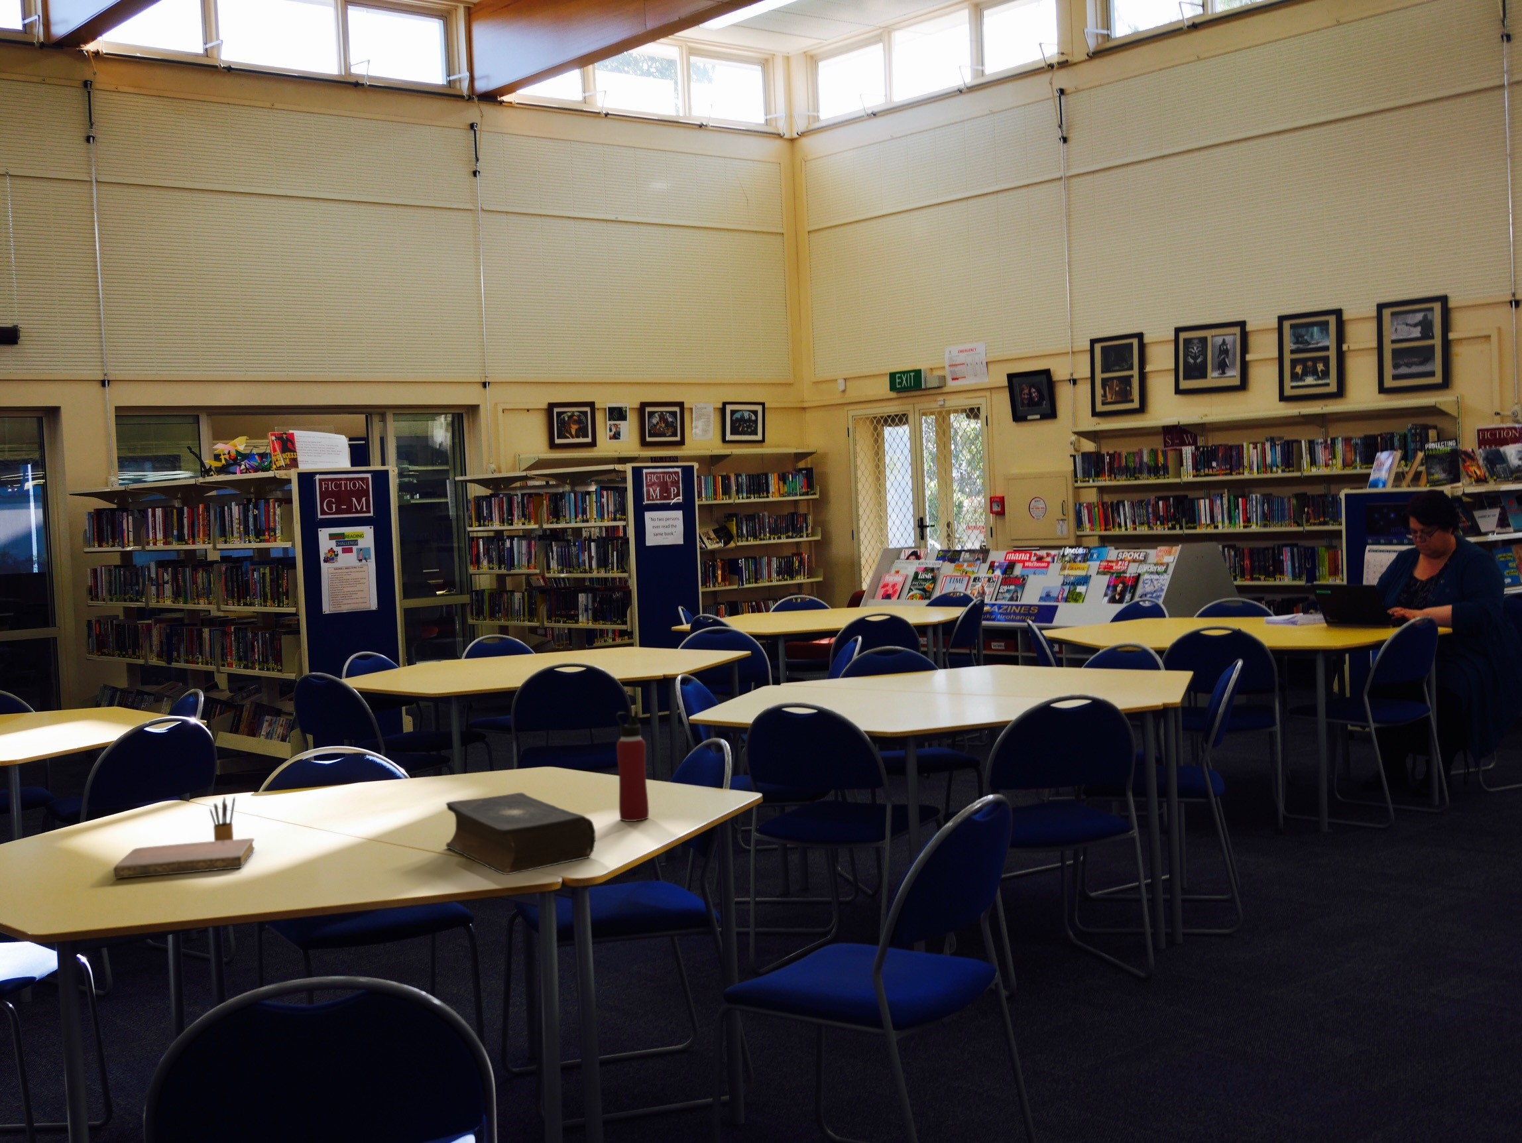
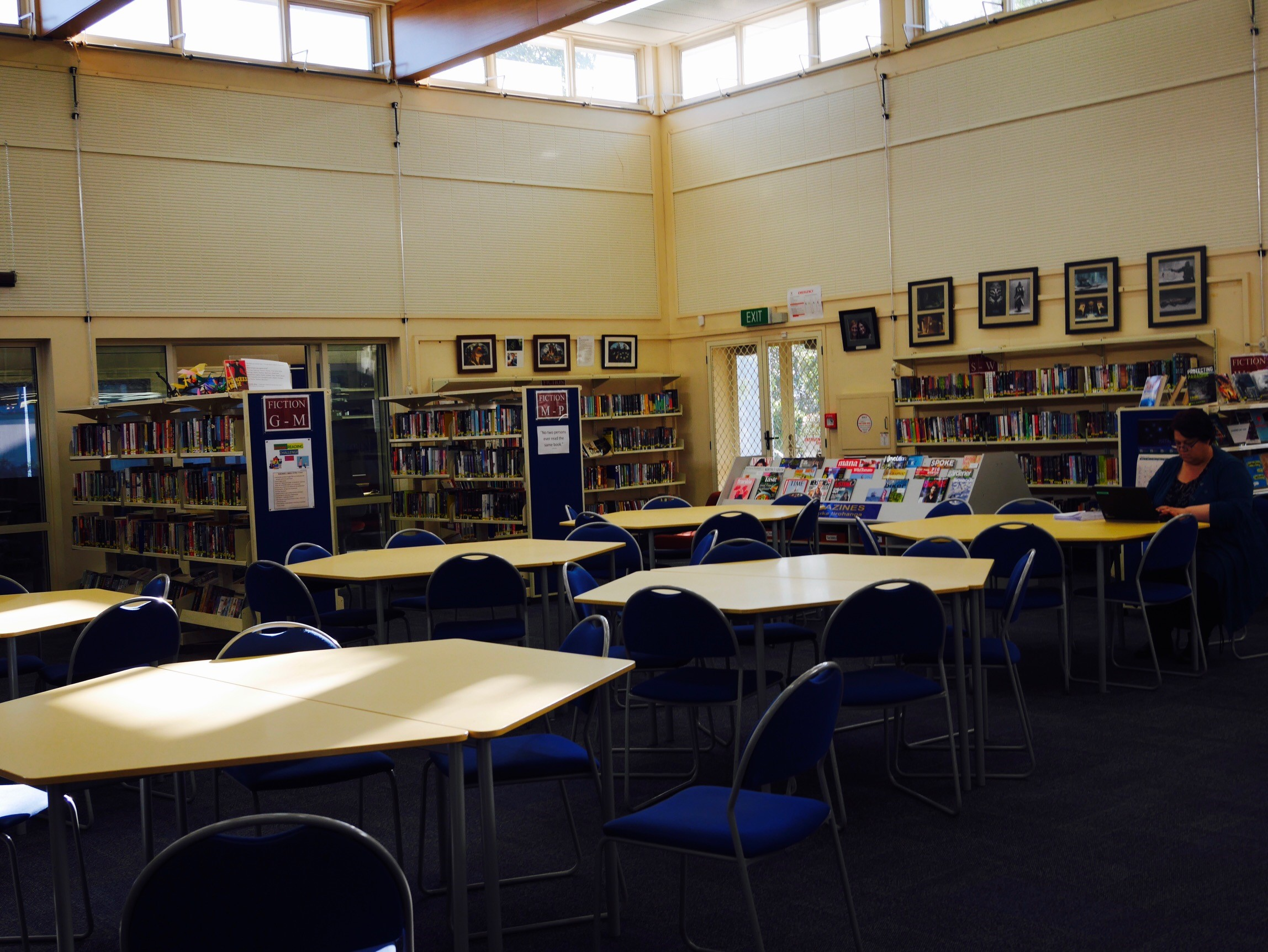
- water bottle [616,710,649,822]
- book [445,791,597,875]
- pencil box [209,796,236,842]
- notebook [113,837,256,879]
